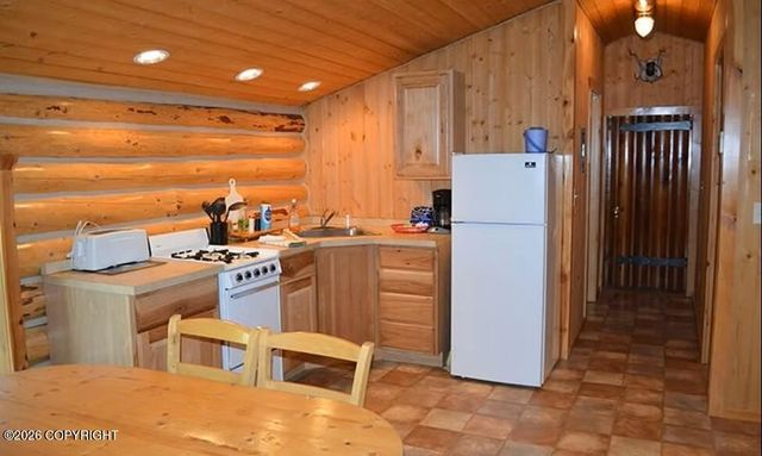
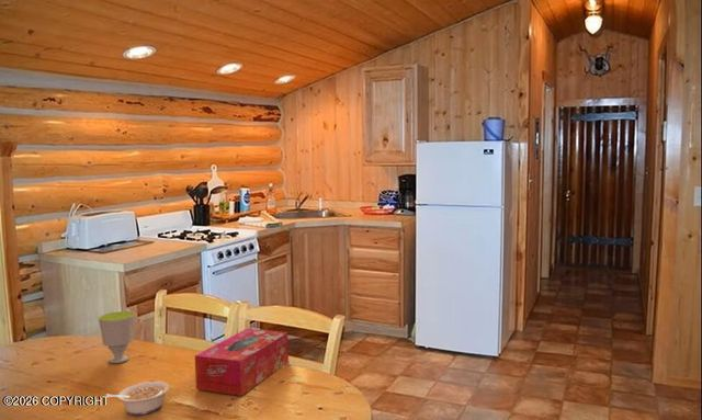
+ tissue box [194,327,290,397]
+ cup [98,310,136,364]
+ legume [105,381,170,416]
